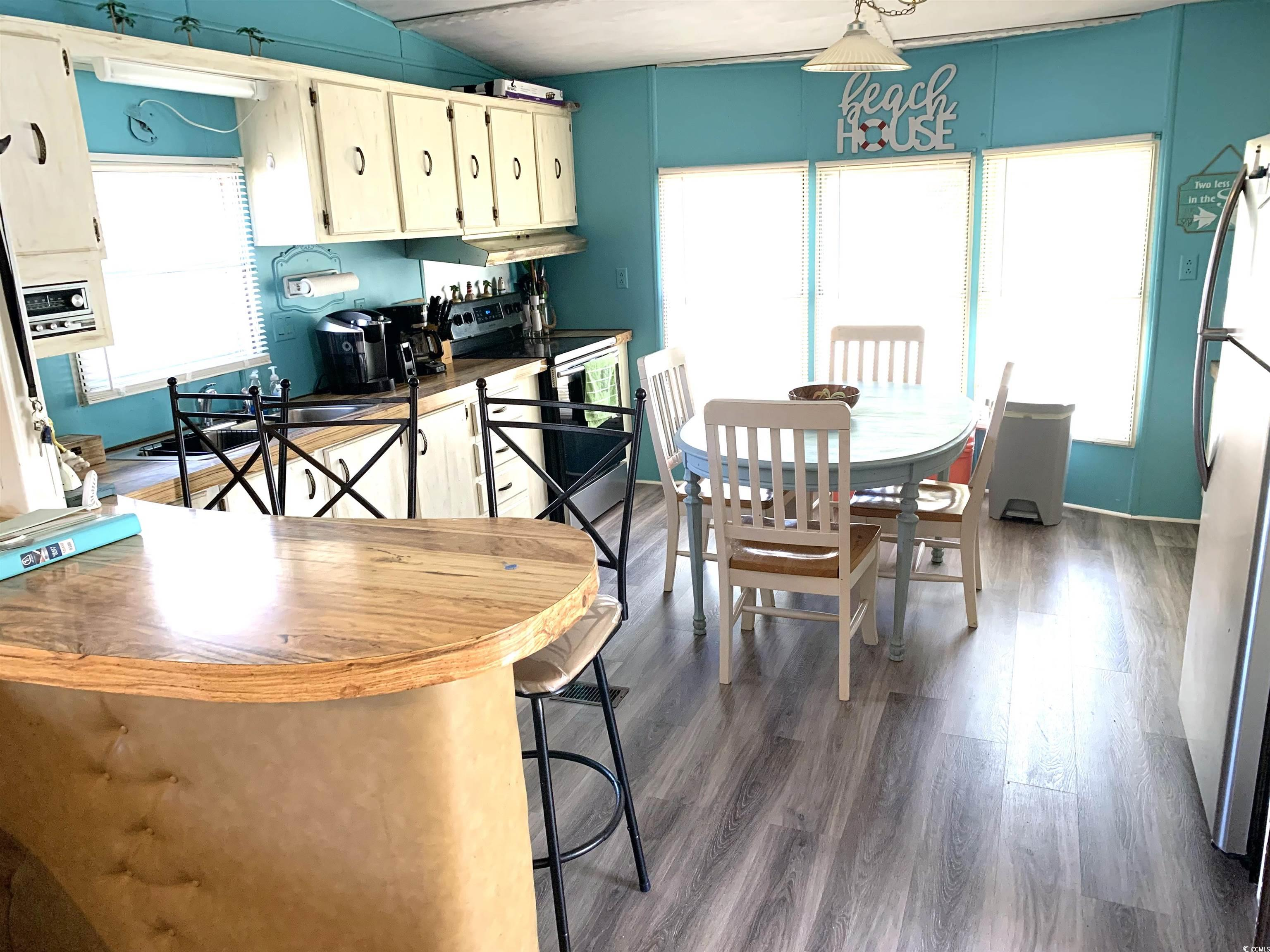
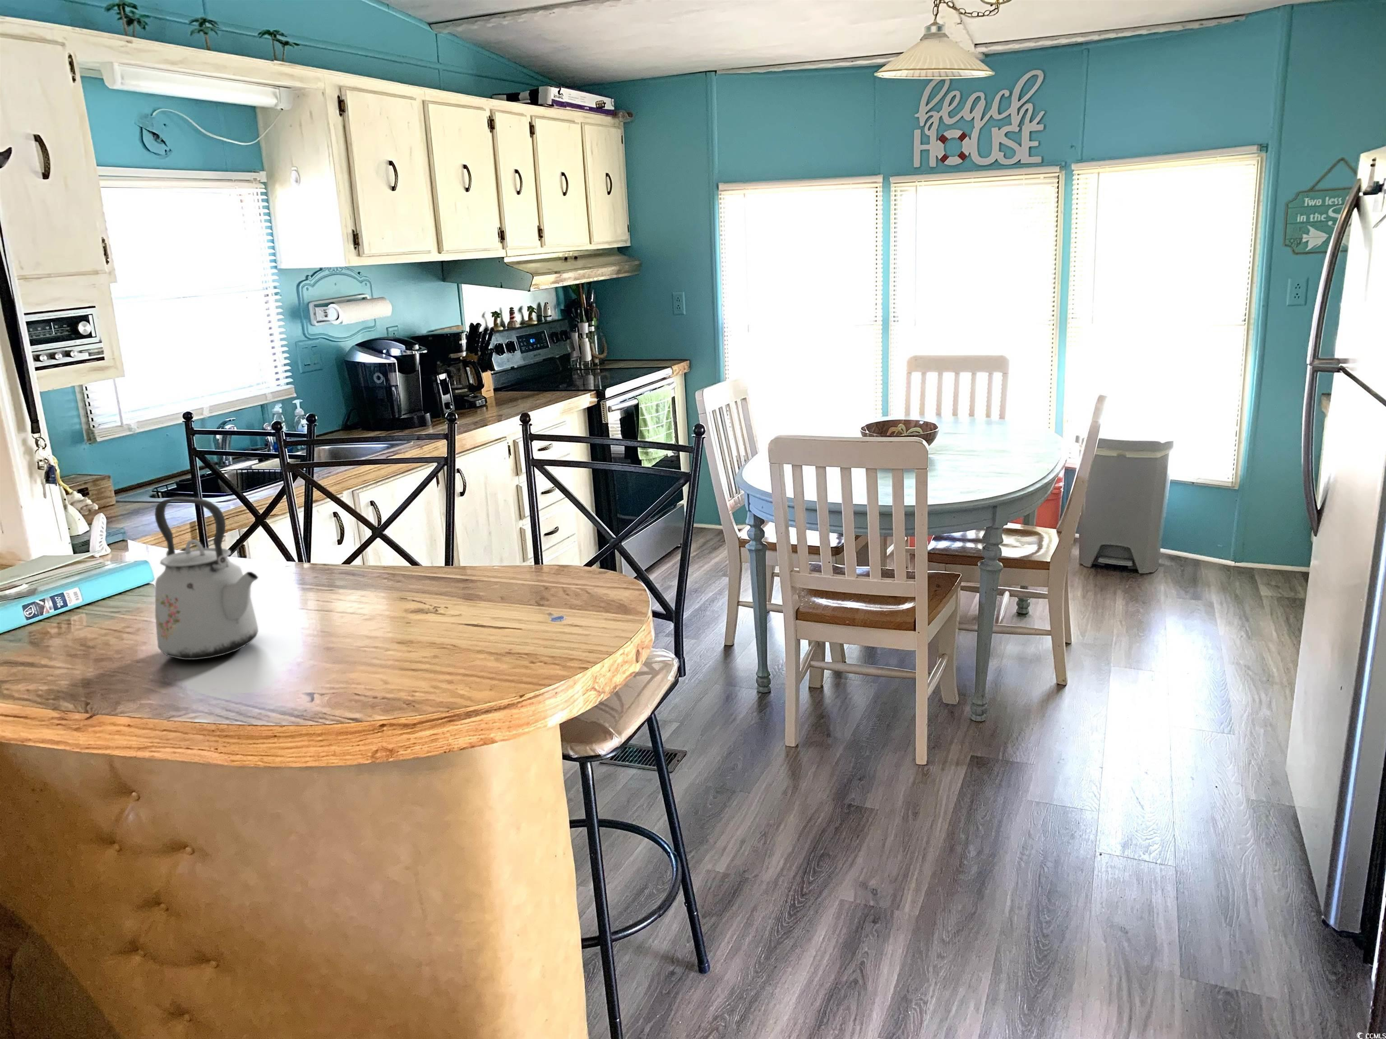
+ kettle [154,497,259,660]
